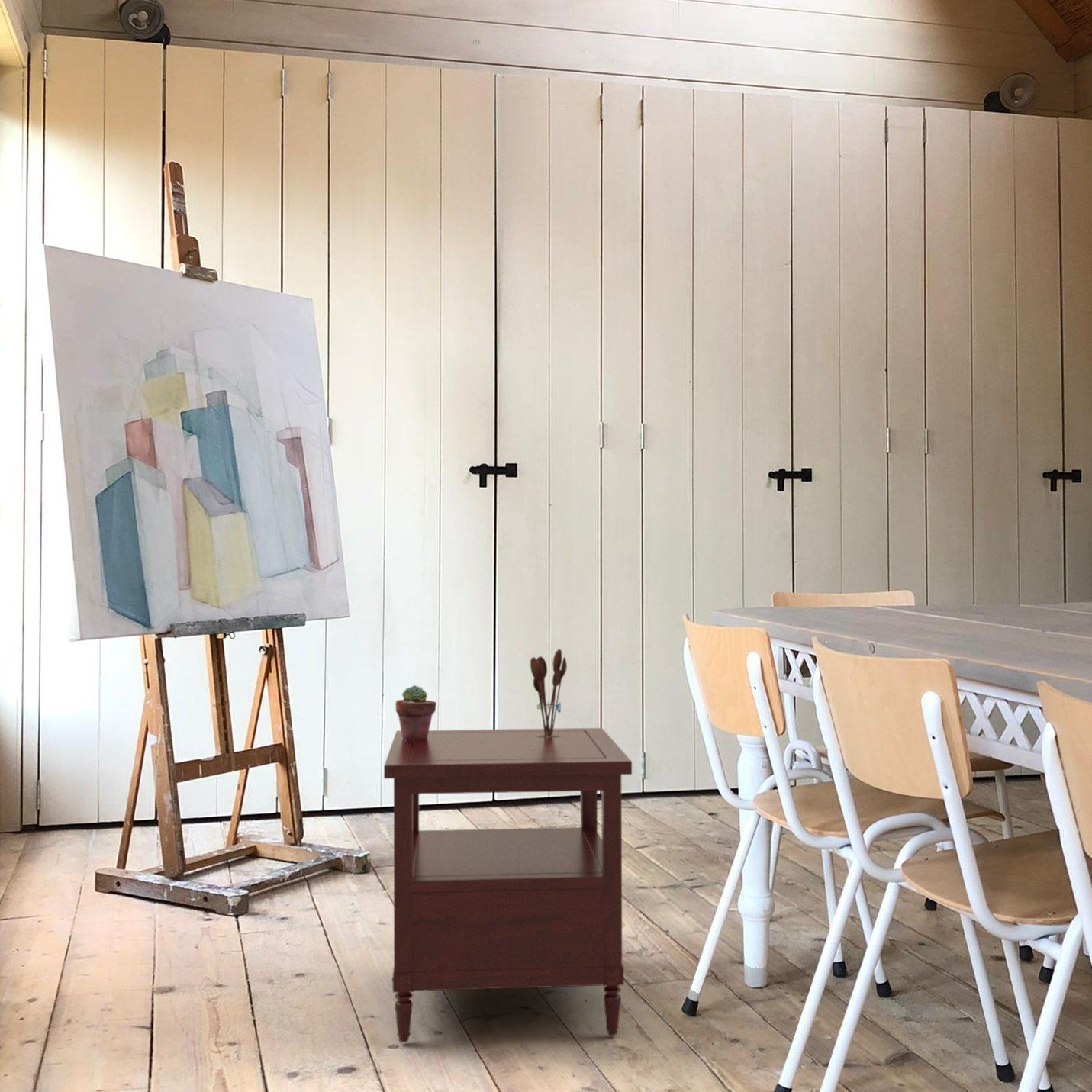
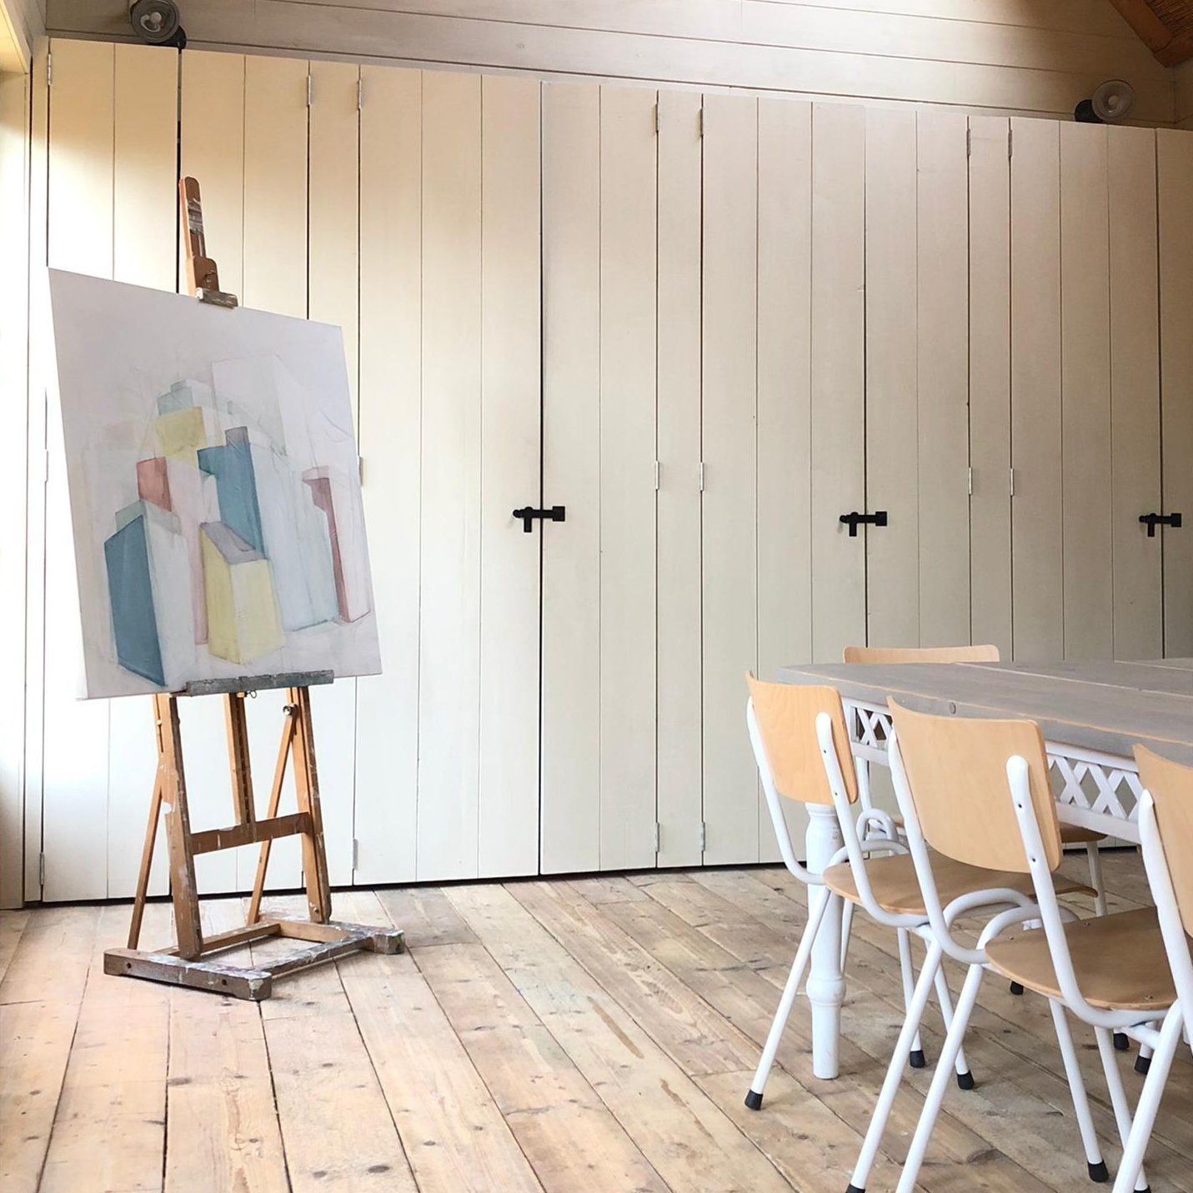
- utensil holder [530,649,568,736]
- side table [383,727,633,1043]
- potted succulent [395,685,437,741]
